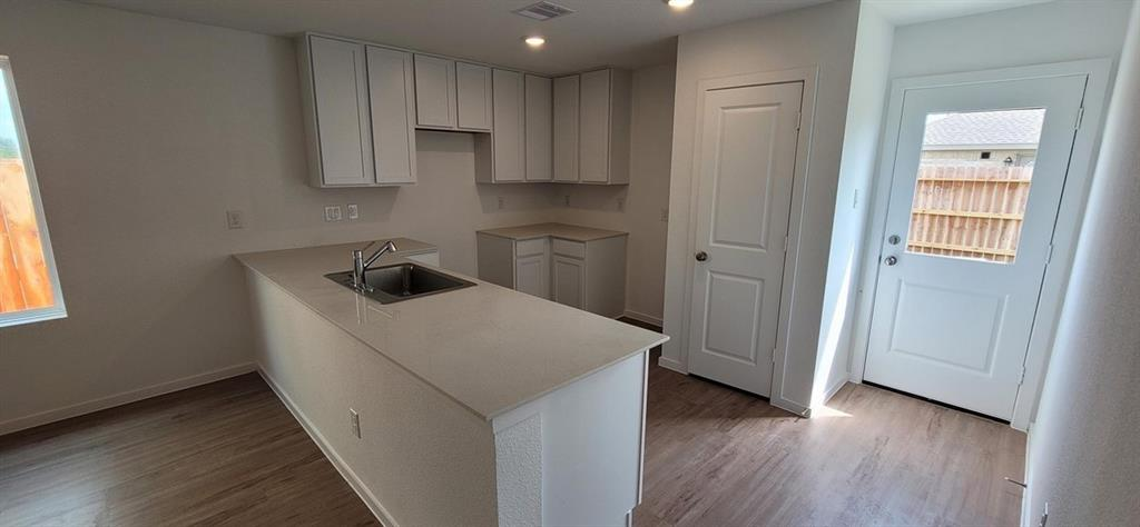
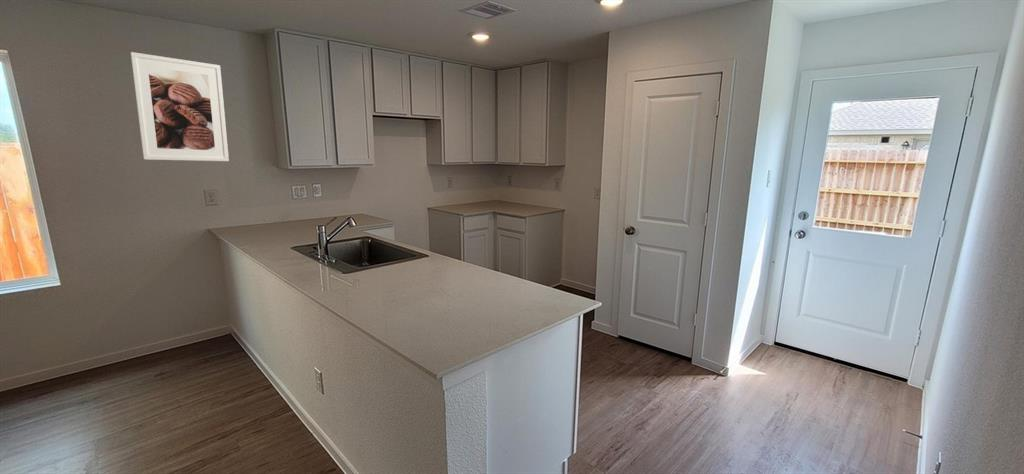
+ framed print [130,51,230,162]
